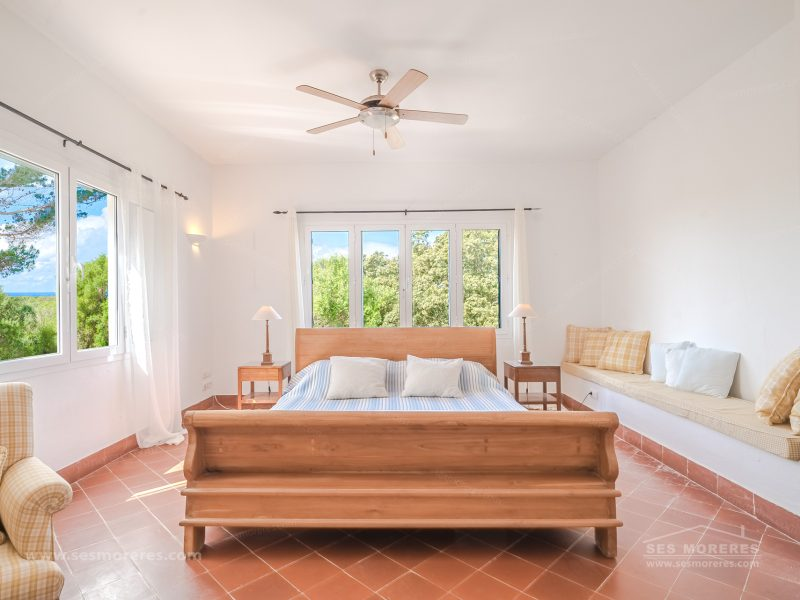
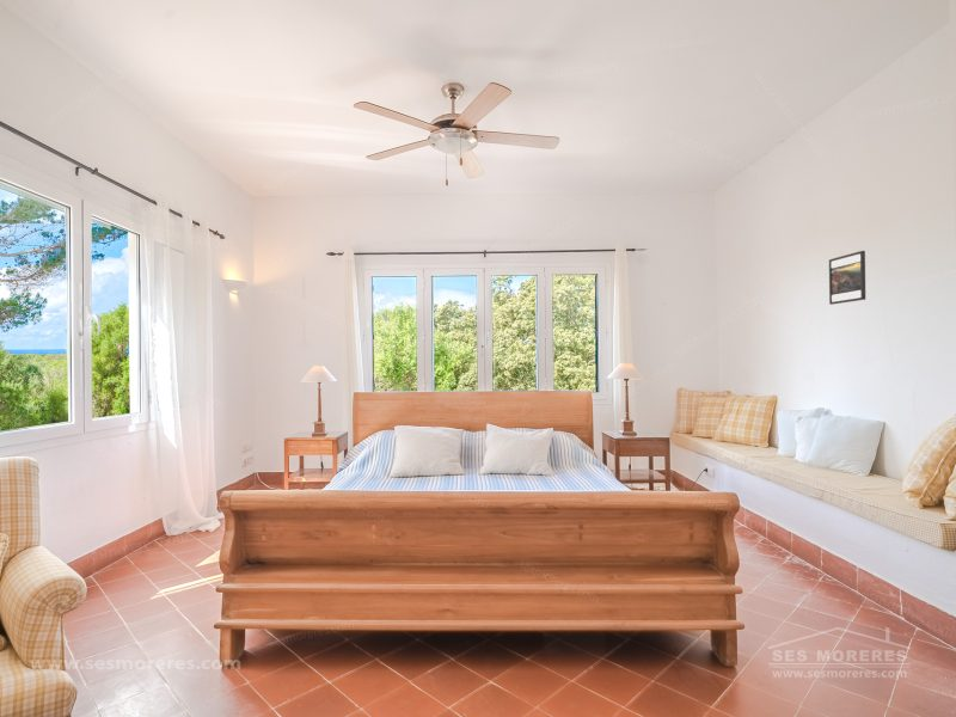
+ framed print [828,250,866,306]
